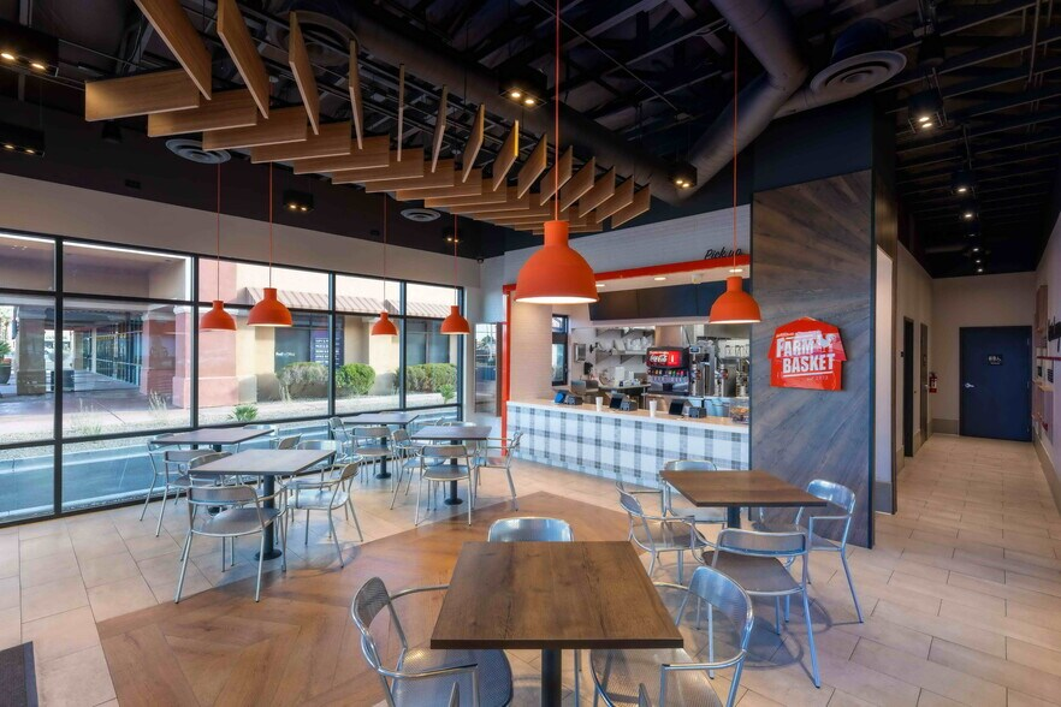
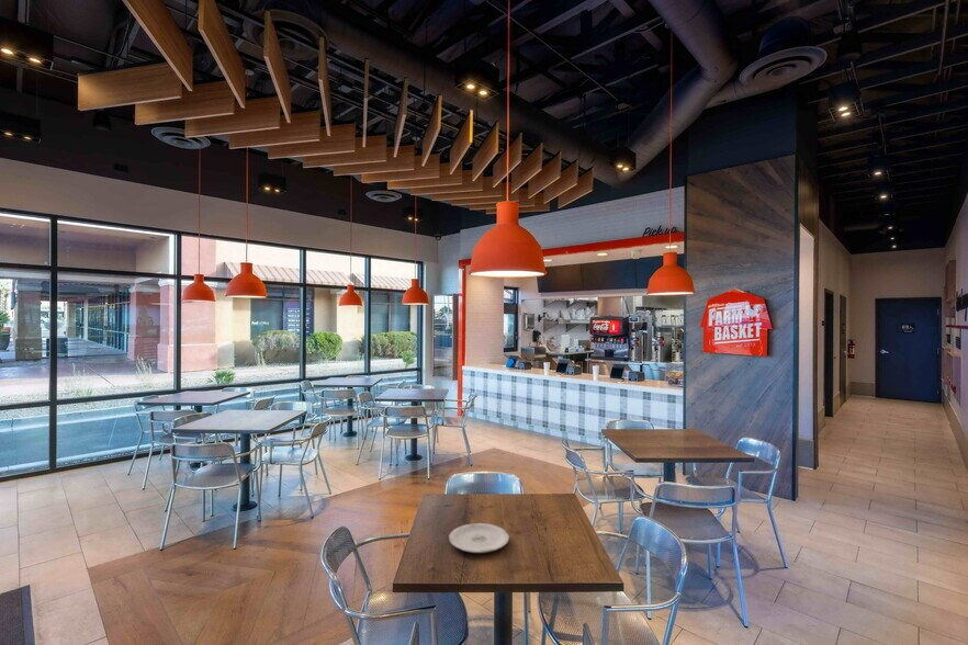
+ plate [448,522,510,554]
